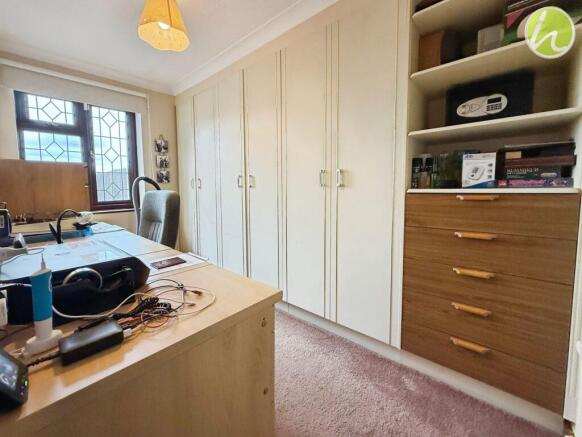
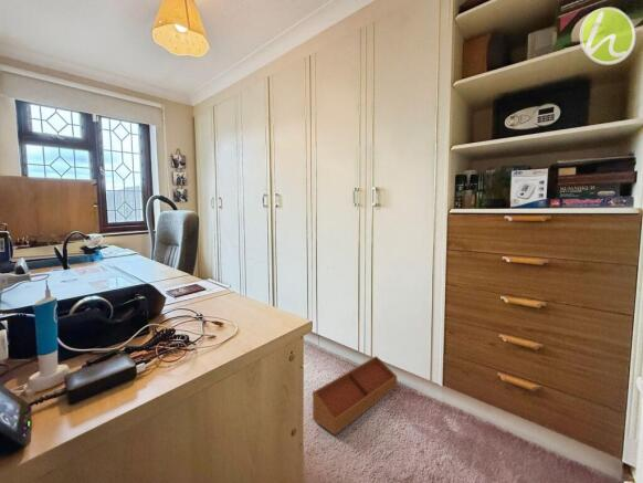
+ storage bin [312,355,398,435]
